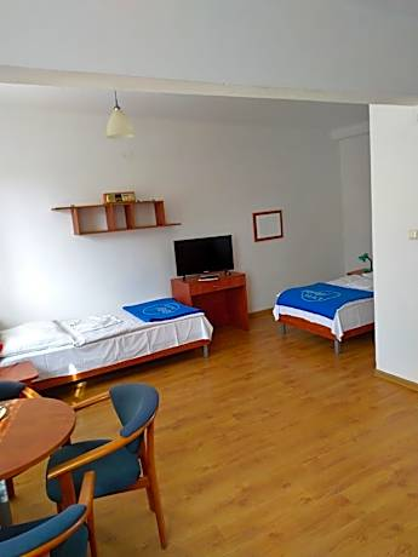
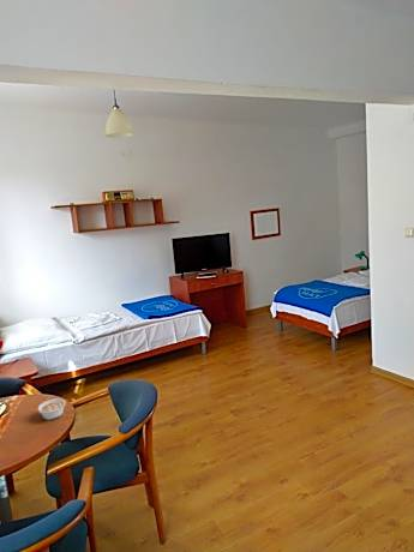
+ legume [36,397,67,421]
